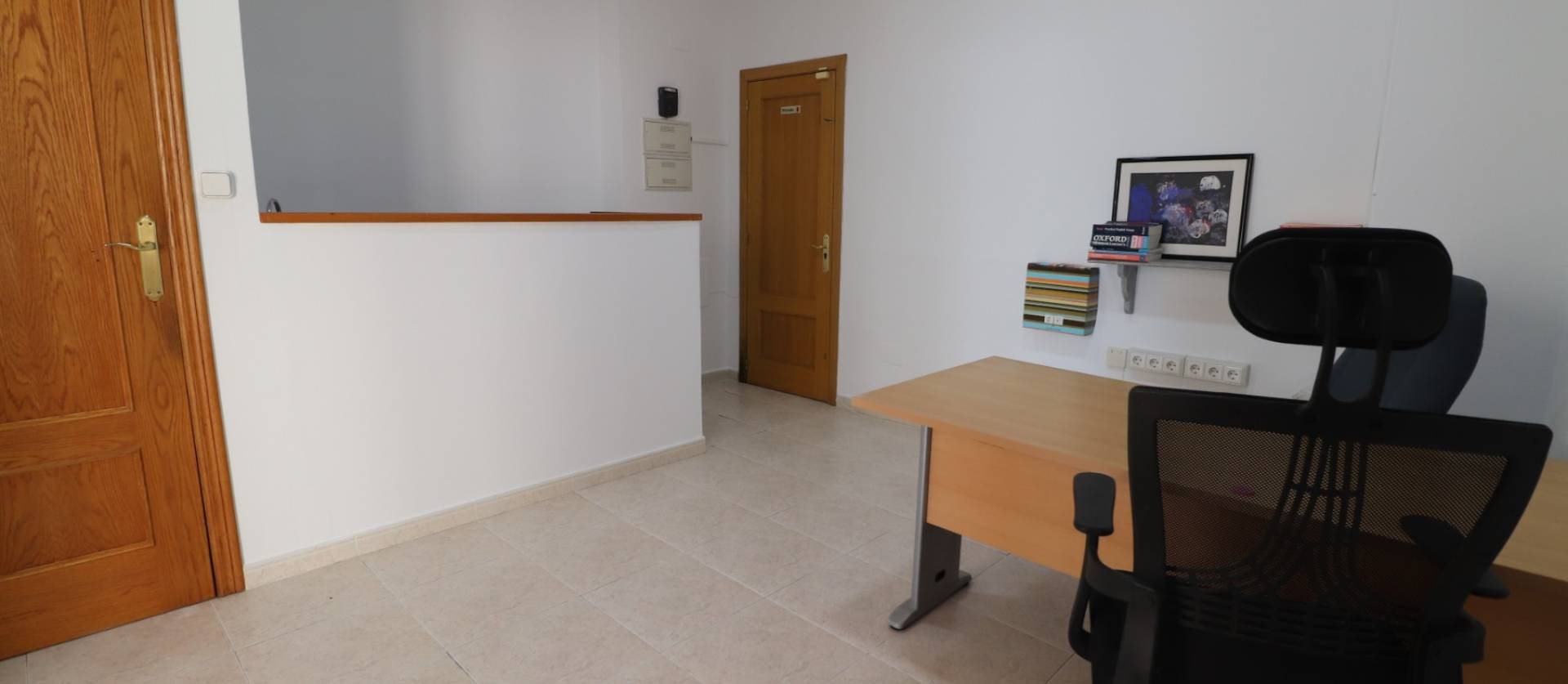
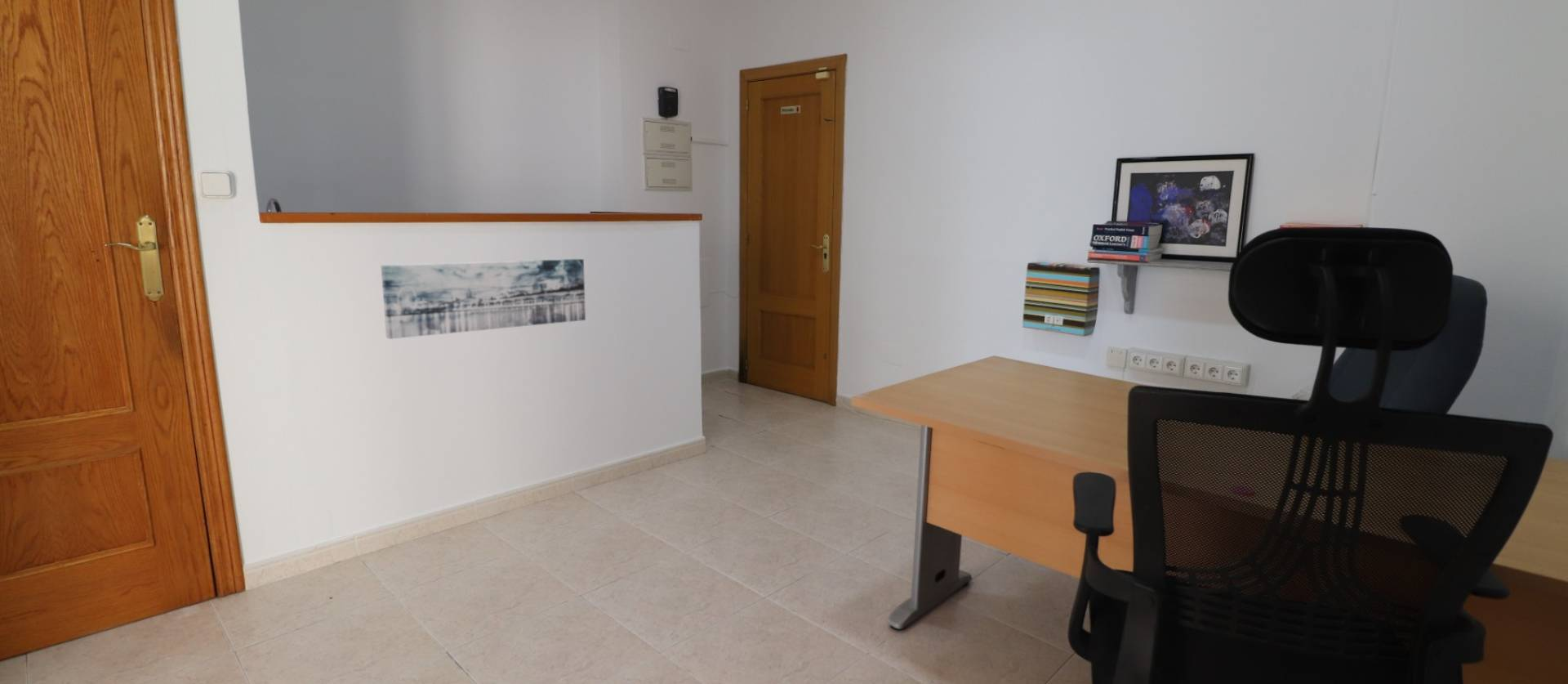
+ wall art [381,258,586,340]
